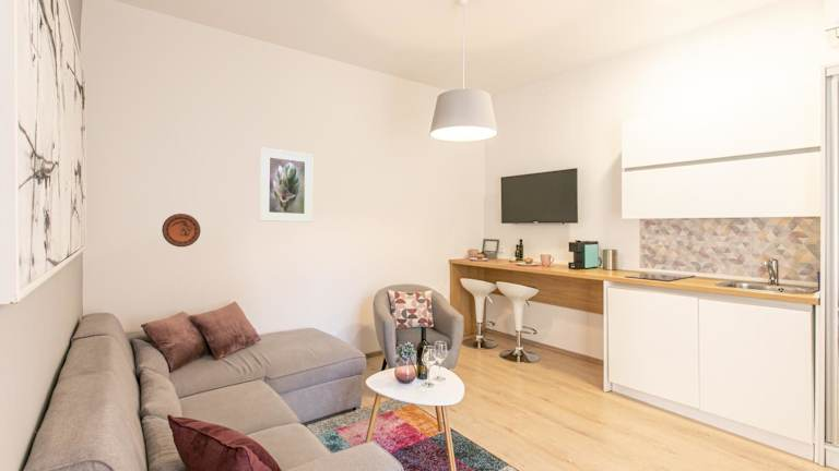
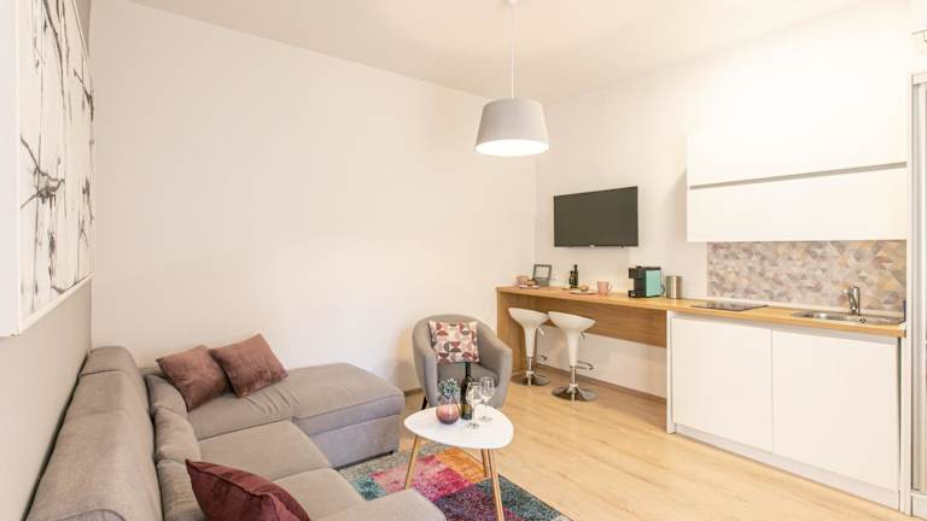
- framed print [259,146,315,224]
- decorative plate [161,213,201,247]
